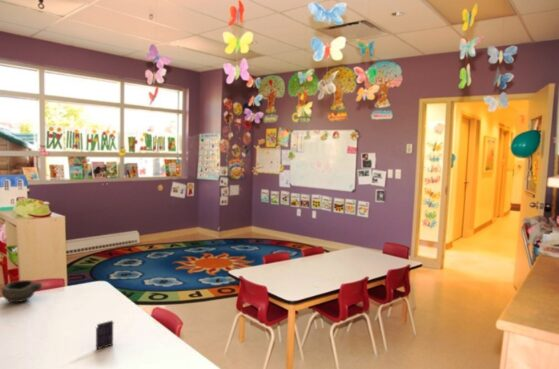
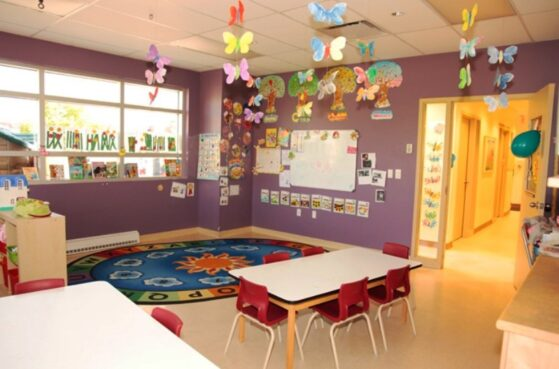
- bowl [1,279,43,303]
- crayon box [95,320,115,351]
